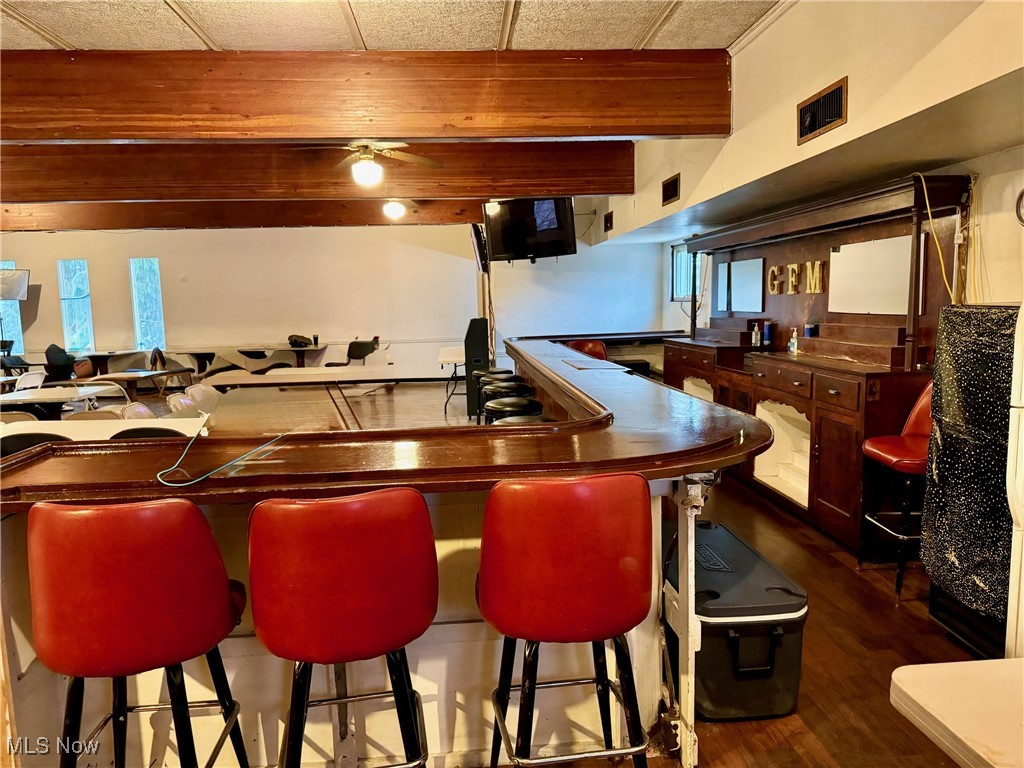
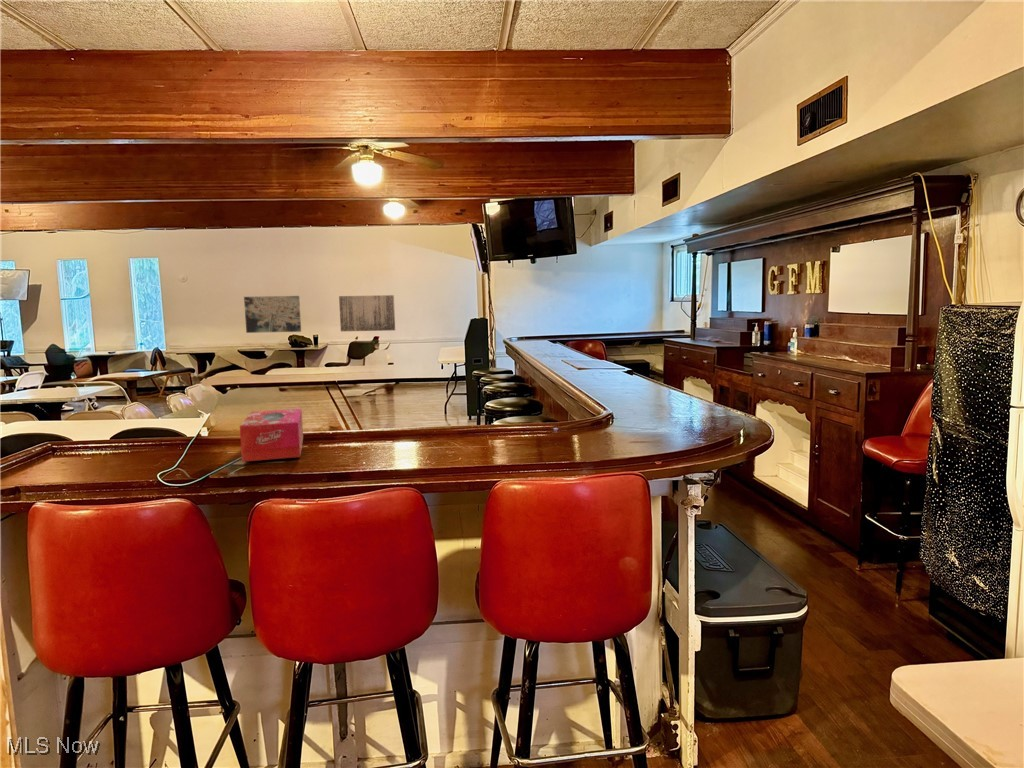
+ wall art [243,295,302,334]
+ wall art [338,294,396,332]
+ tissue box [239,408,304,463]
